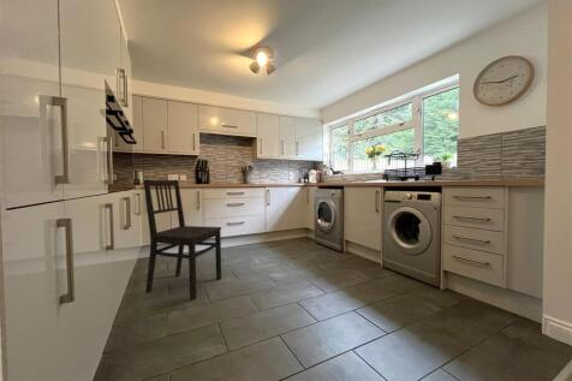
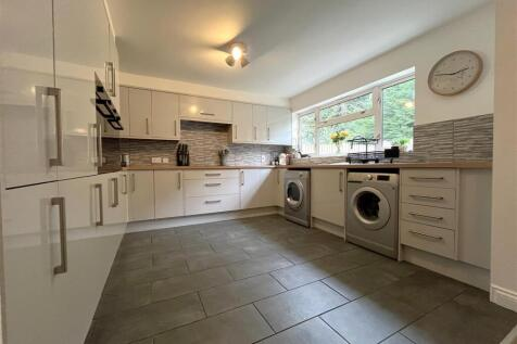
- dining chair [142,178,222,300]
